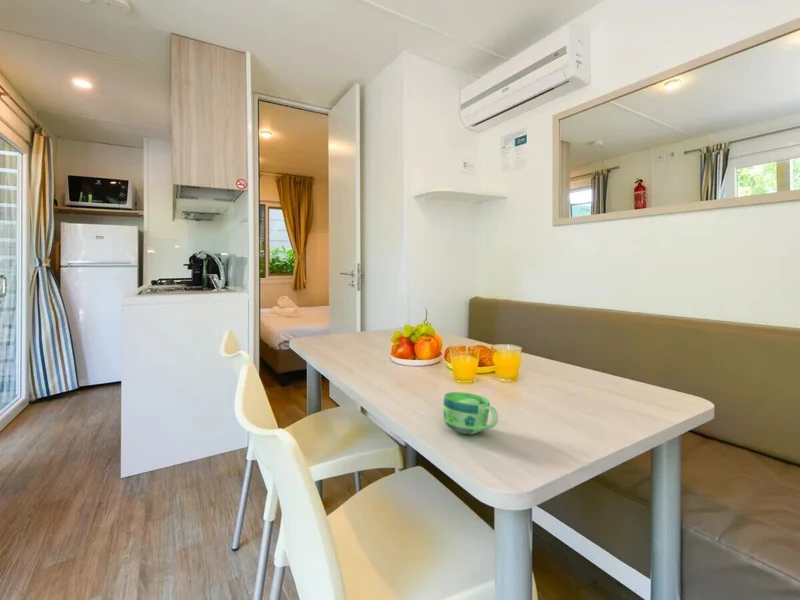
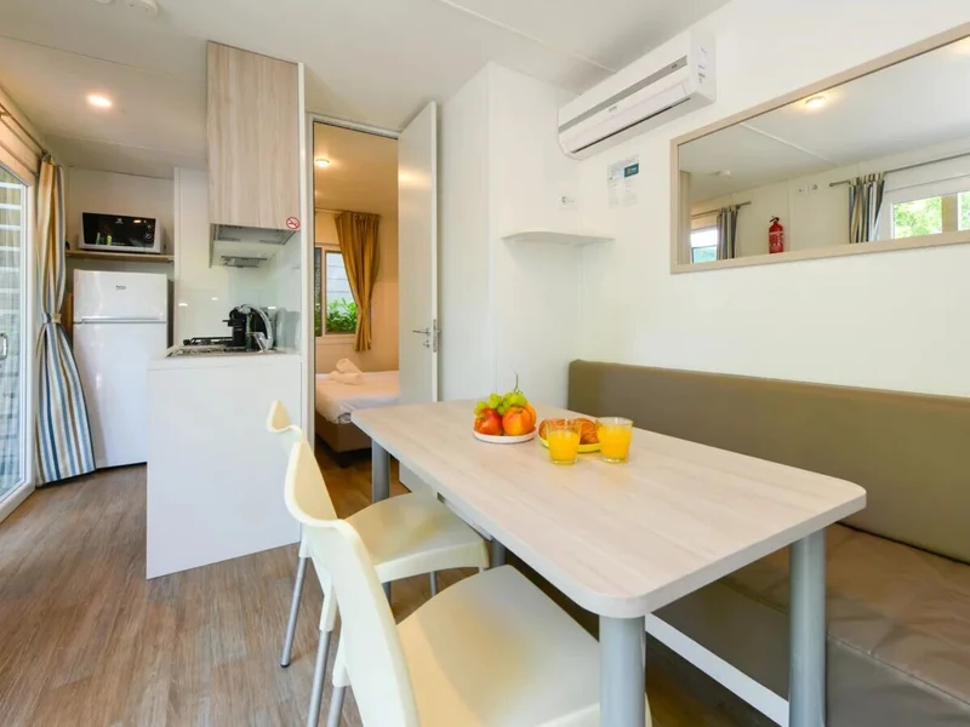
- cup [442,391,499,435]
